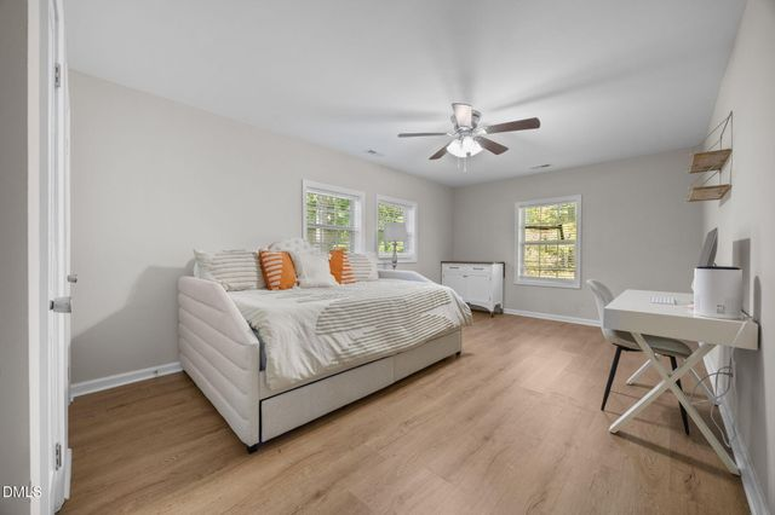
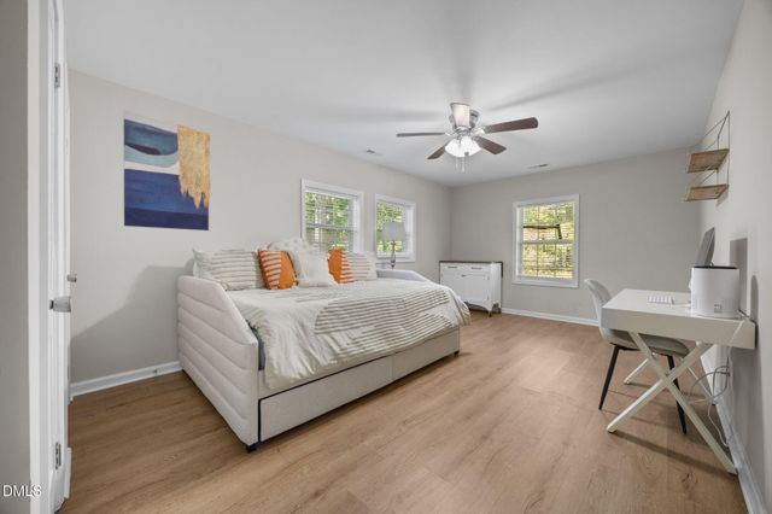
+ wall art [122,109,211,232]
